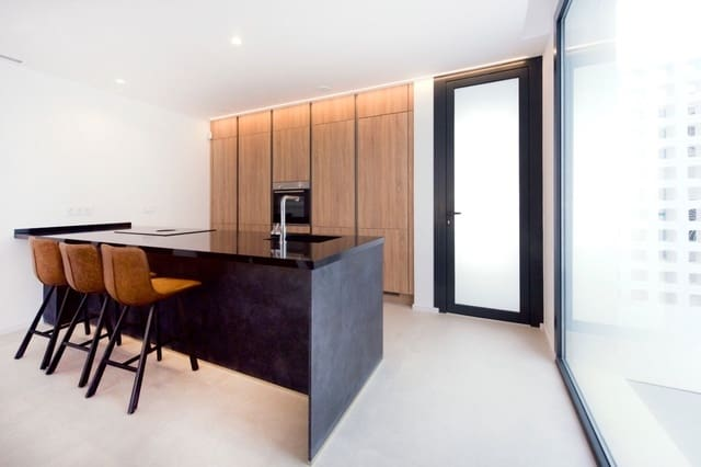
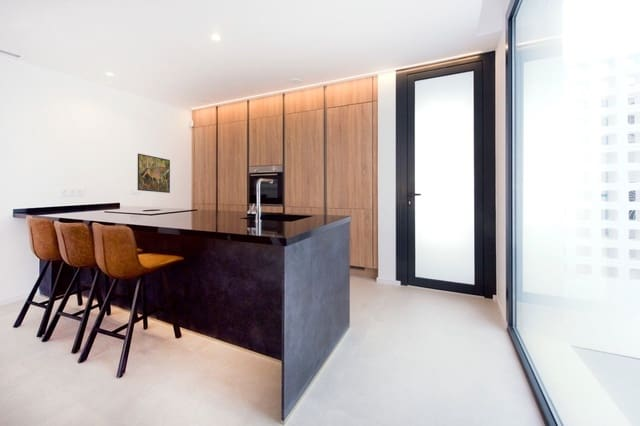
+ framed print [137,153,171,194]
